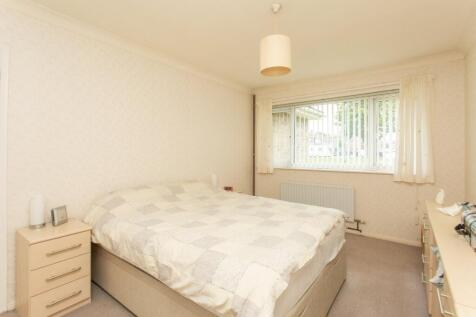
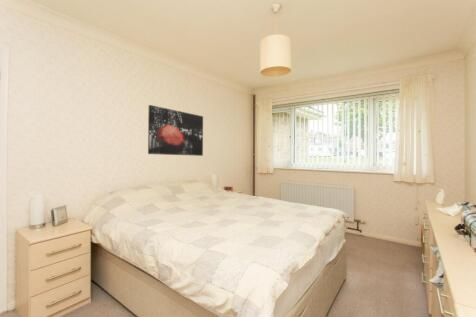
+ wall art [147,104,204,157]
